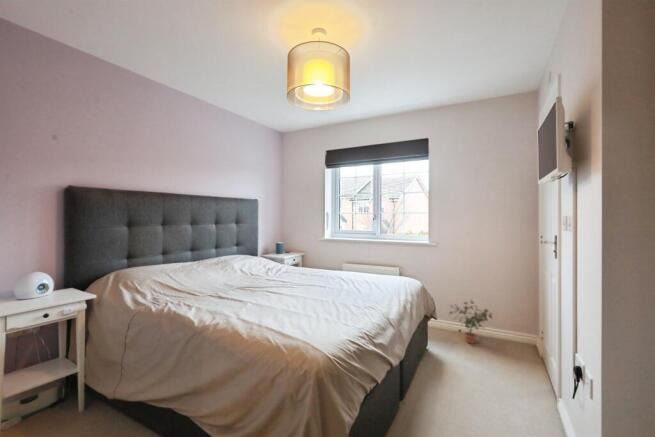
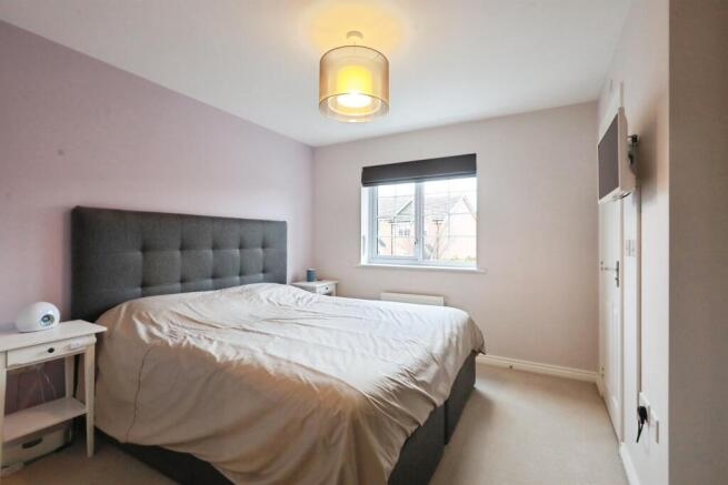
- potted plant [448,299,493,345]
